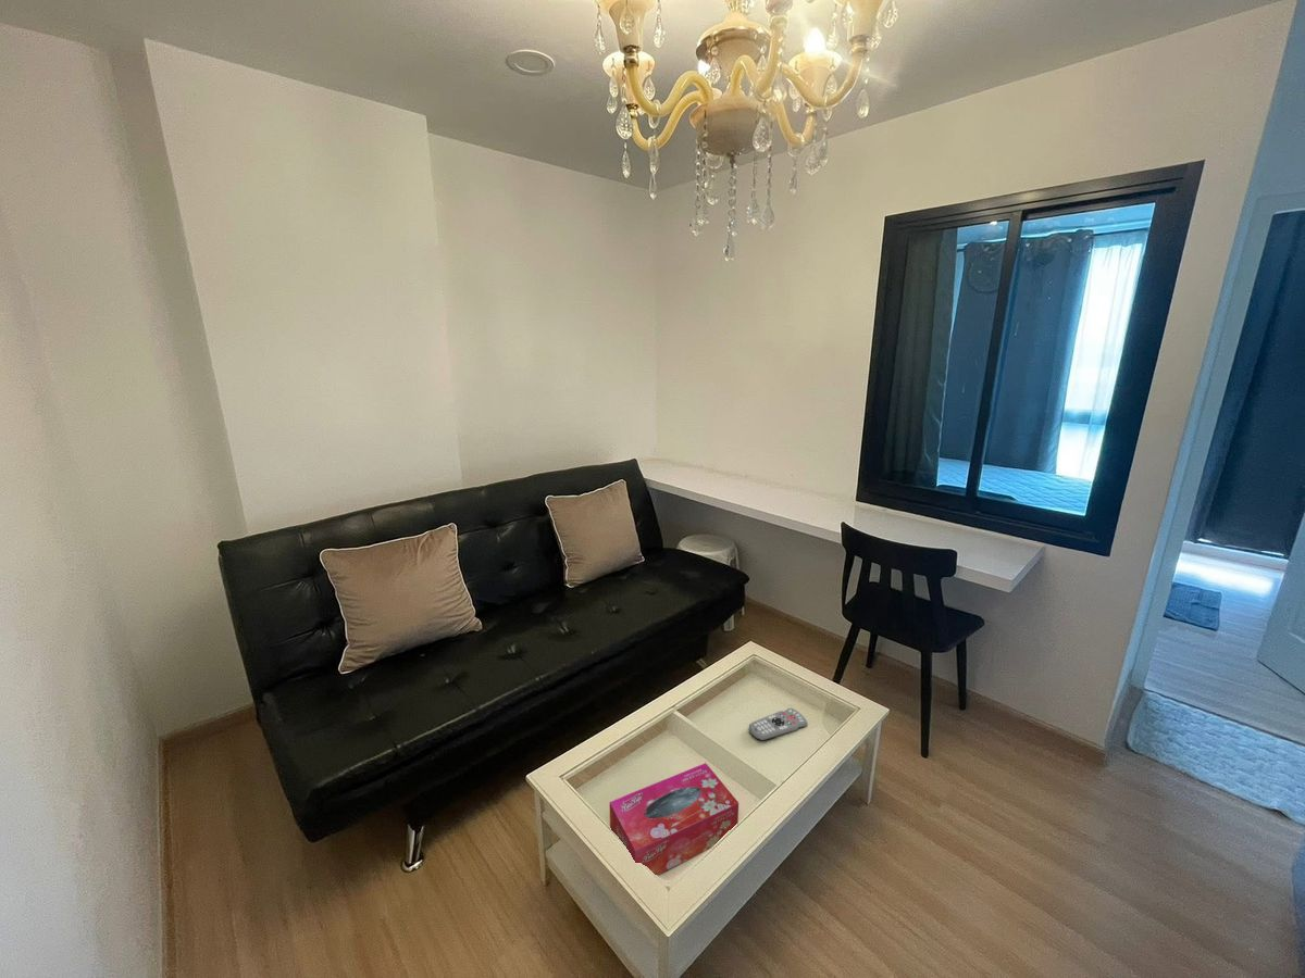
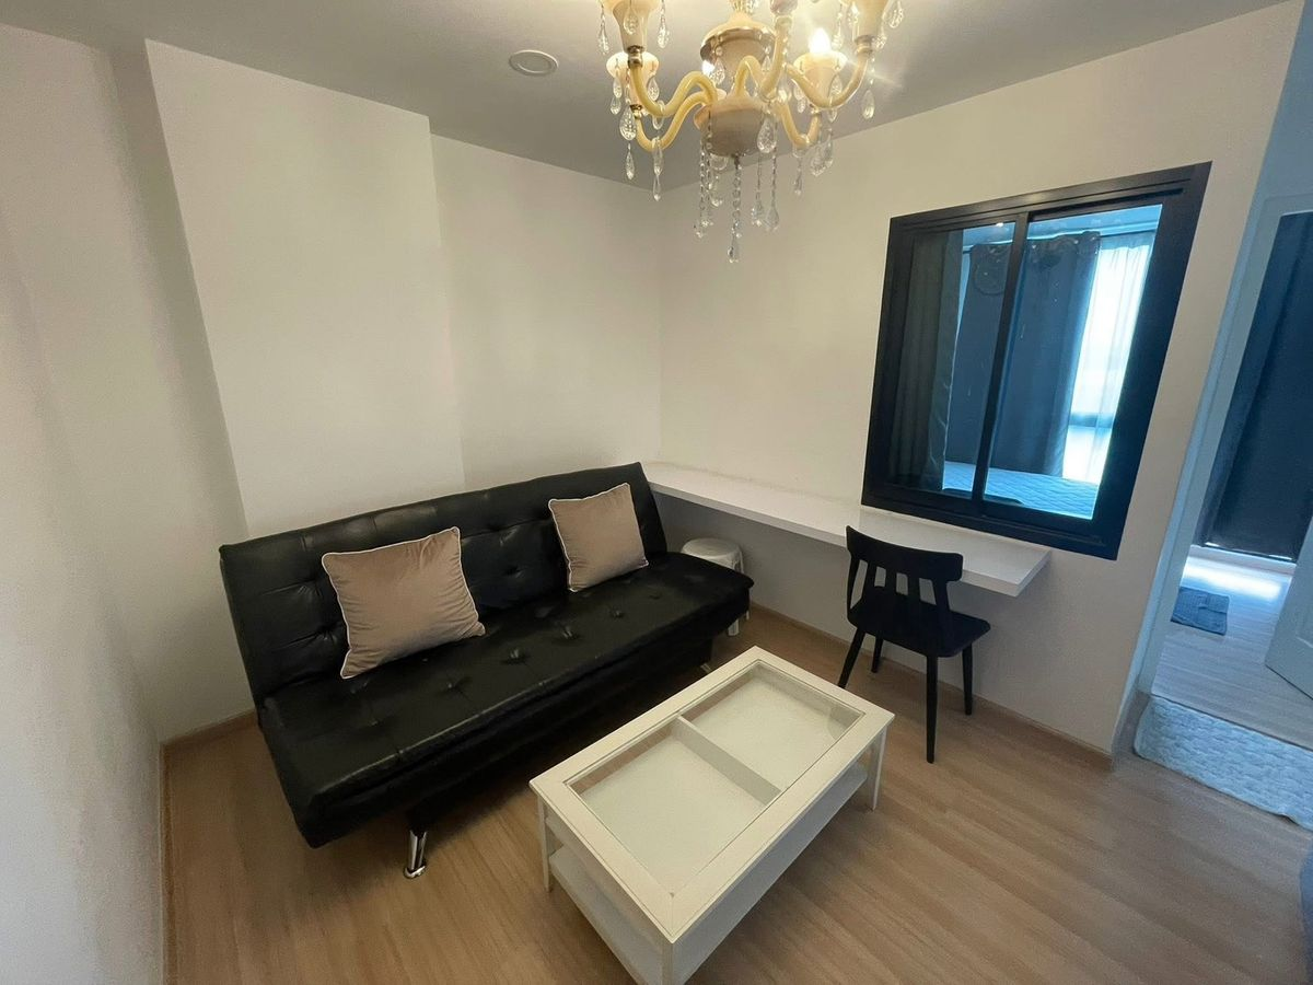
- remote control [748,707,809,742]
- tissue box [608,762,739,876]
